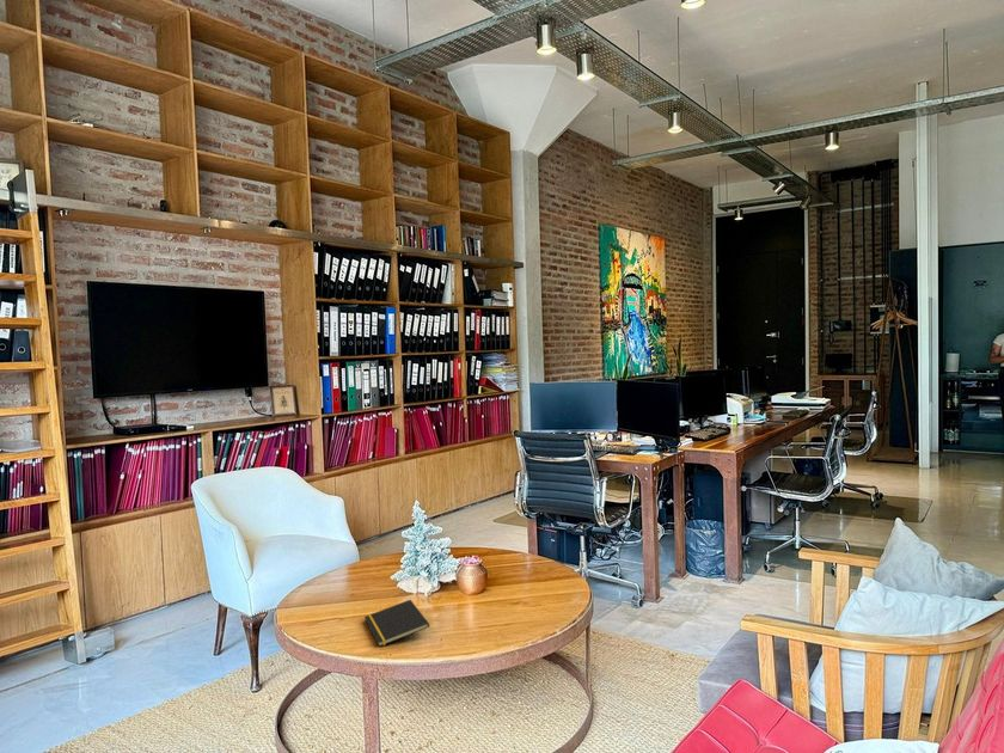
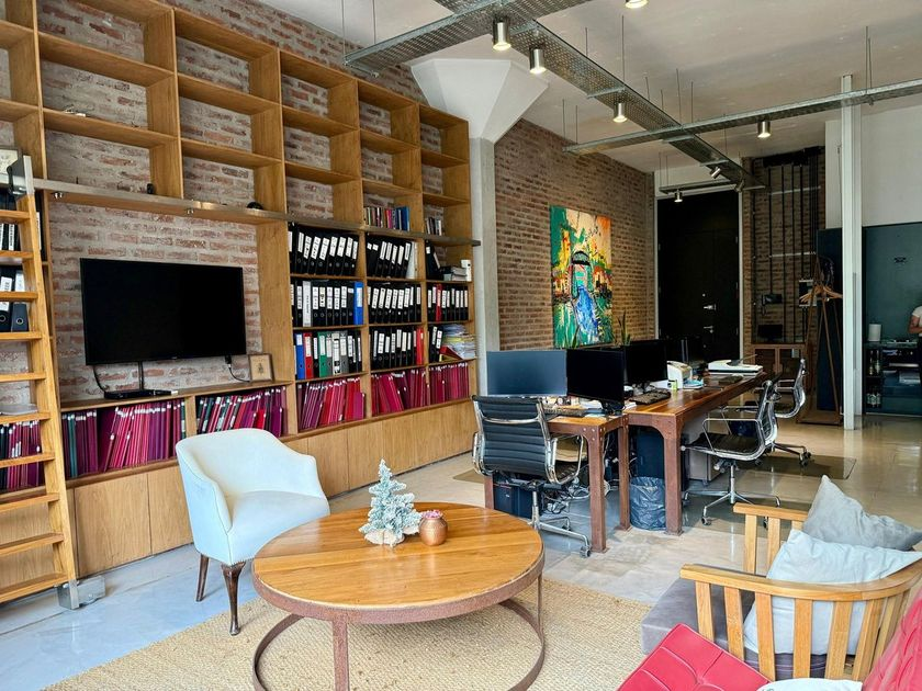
- notepad [363,599,430,648]
